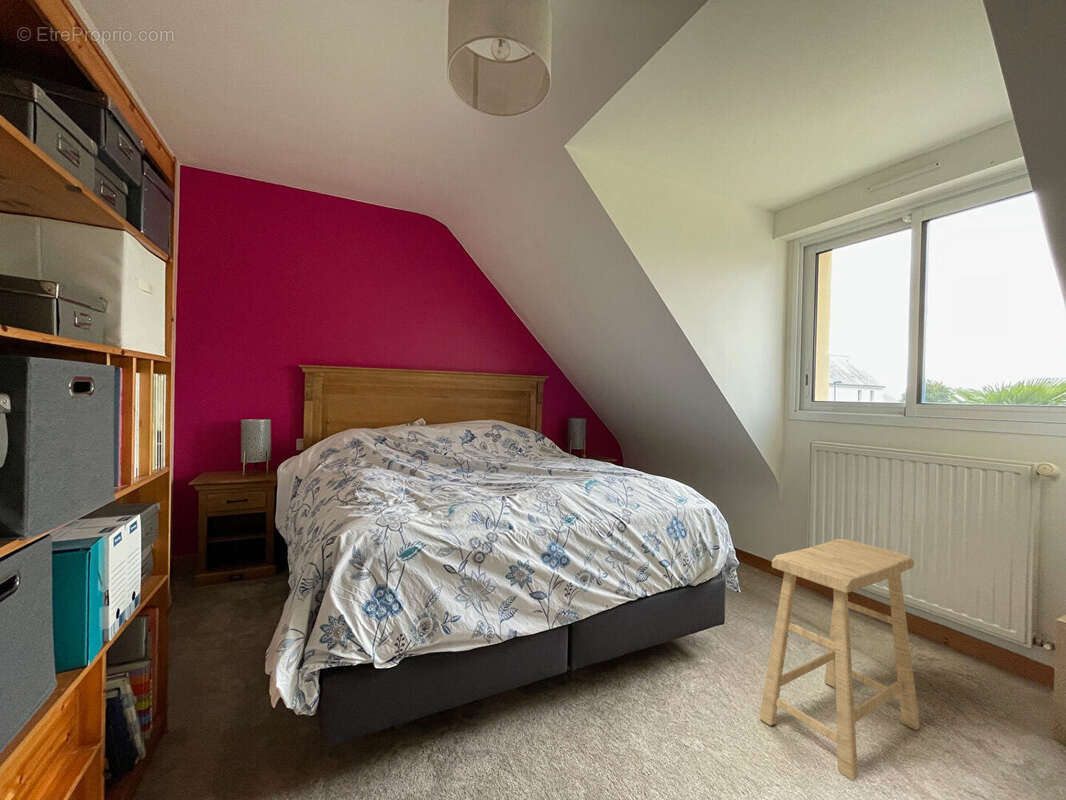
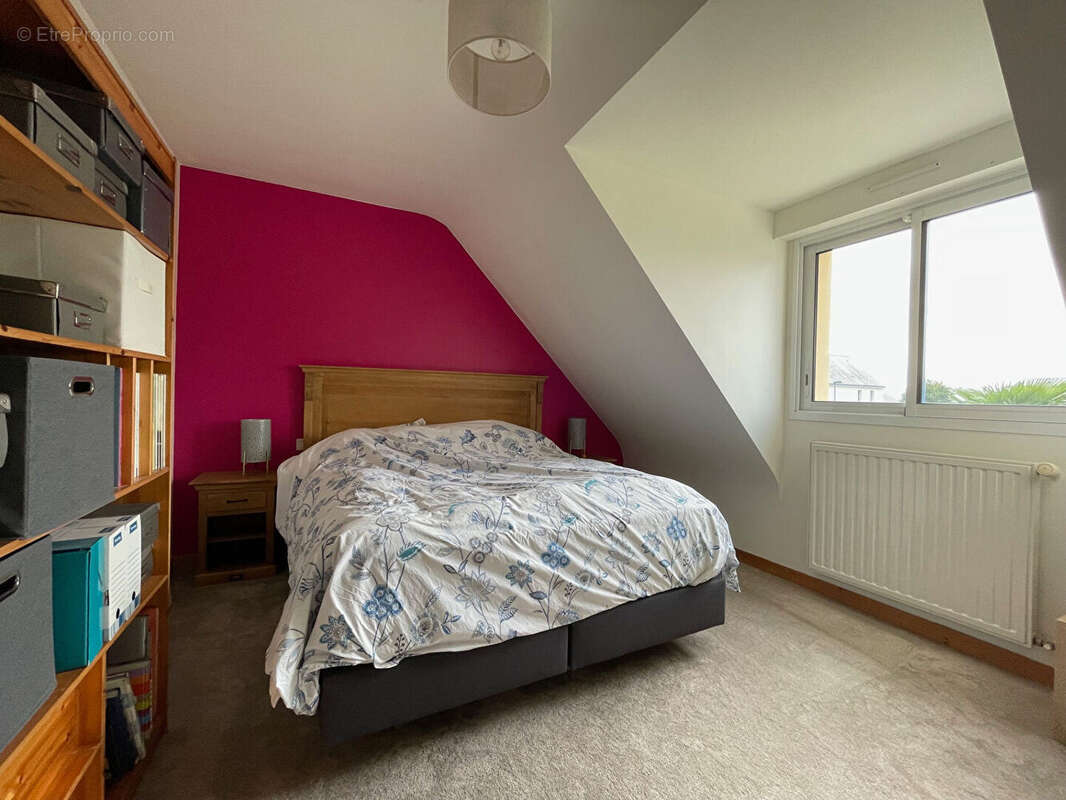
- stool [758,538,921,781]
